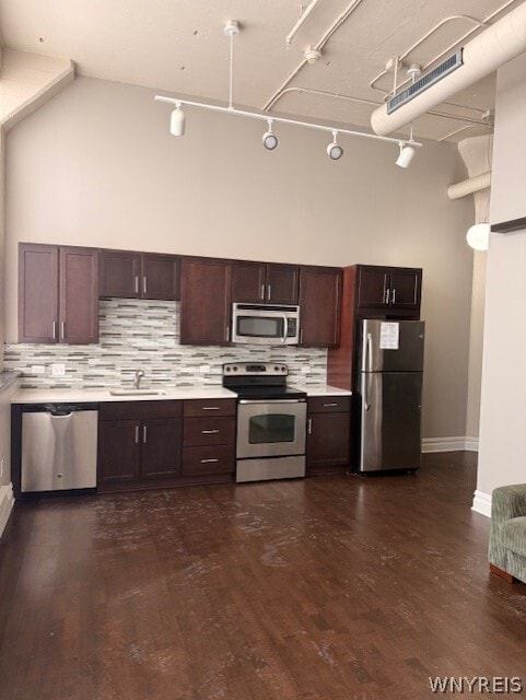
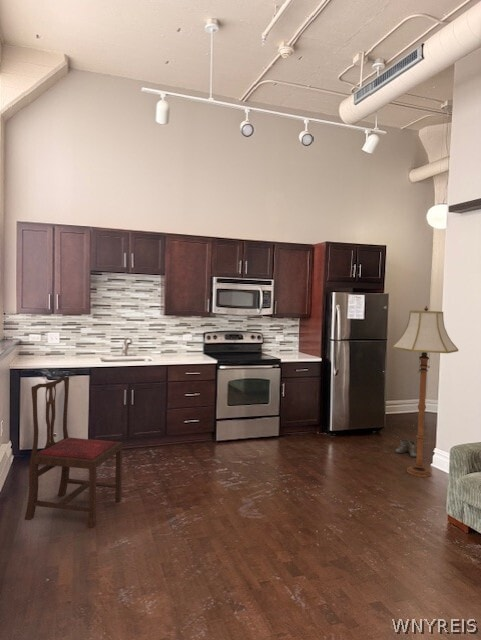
+ boots [394,438,417,458]
+ floor lamp [391,305,459,478]
+ dining chair [24,376,123,529]
